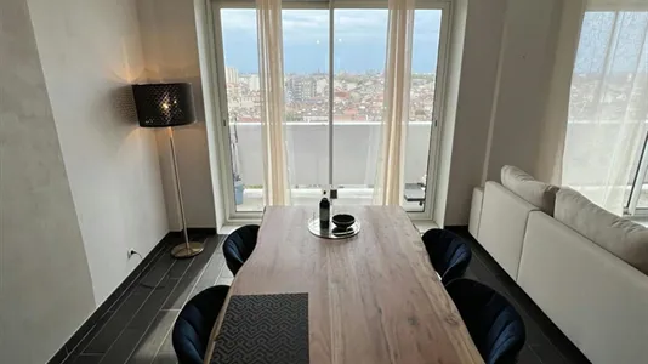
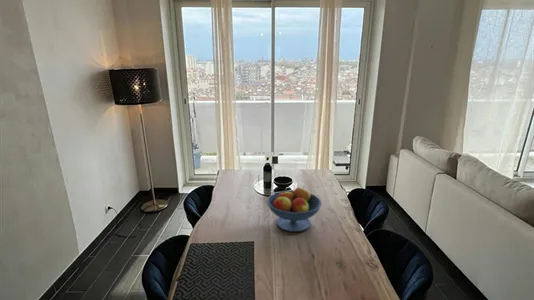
+ fruit bowl [266,185,323,233]
